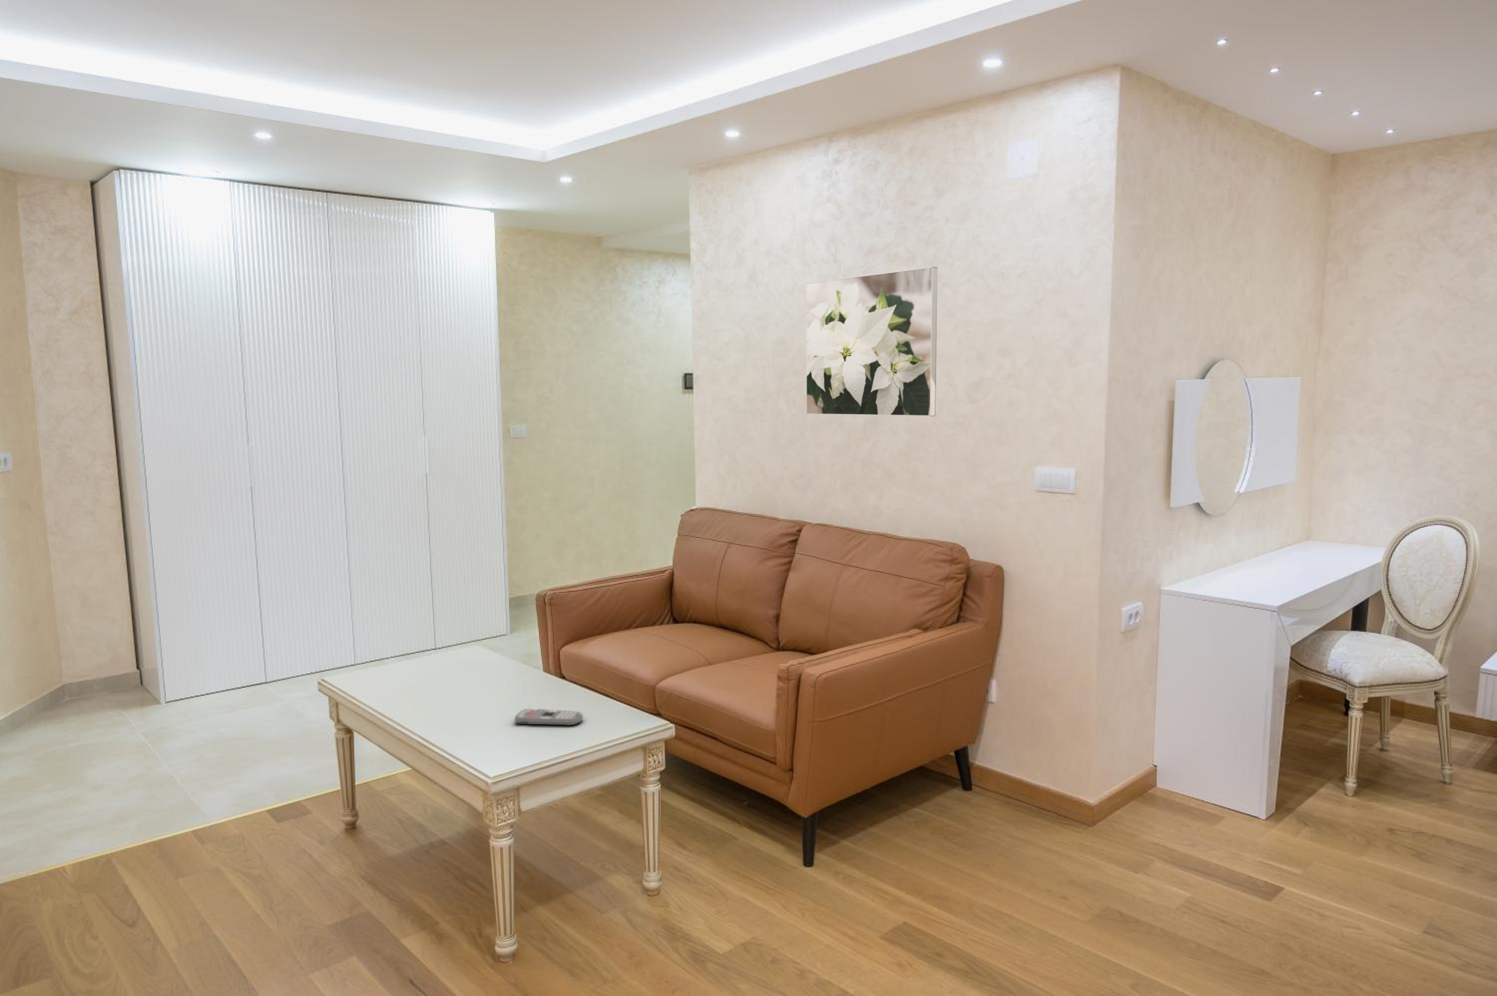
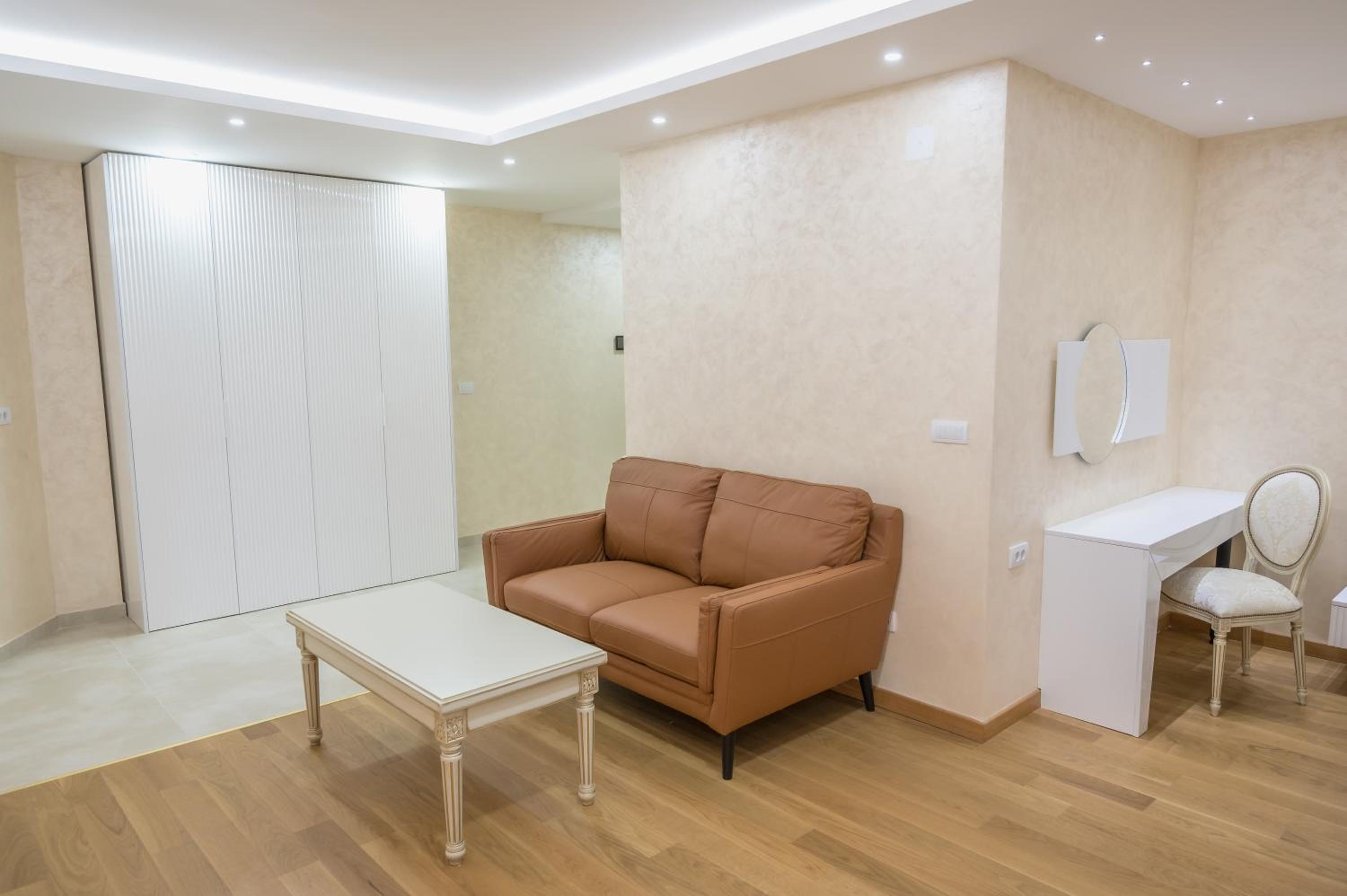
- remote control [513,708,583,726]
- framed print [806,266,938,417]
